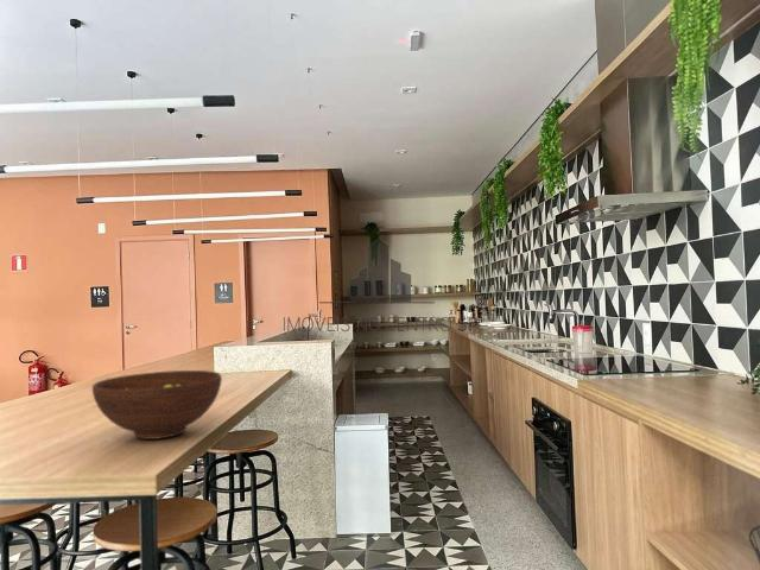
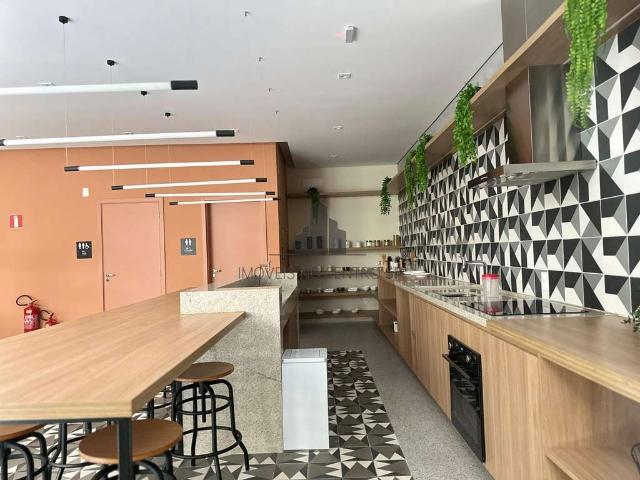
- fruit bowl [91,369,223,441]
